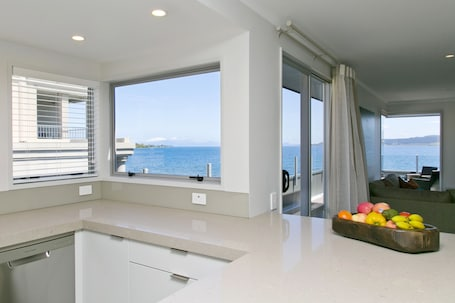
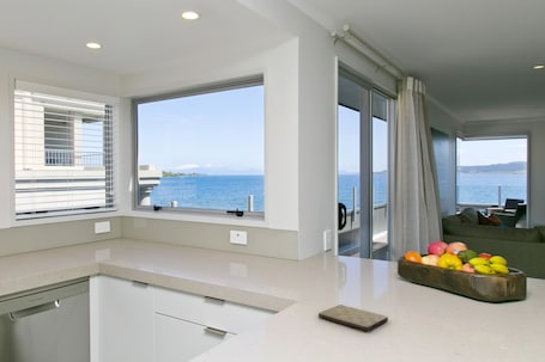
+ cutting board [317,303,389,332]
